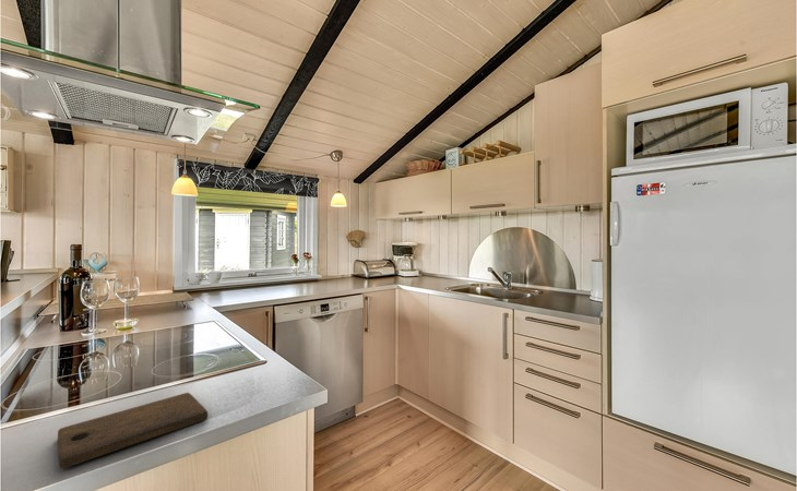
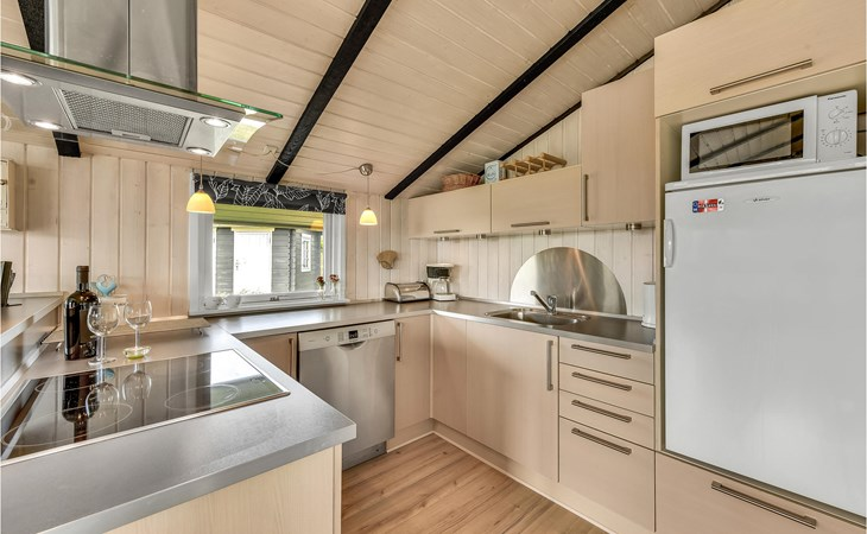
- cutting board [57,392,209,469]
